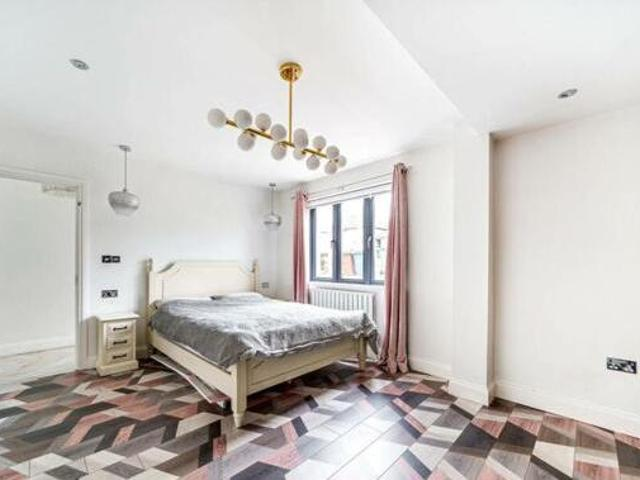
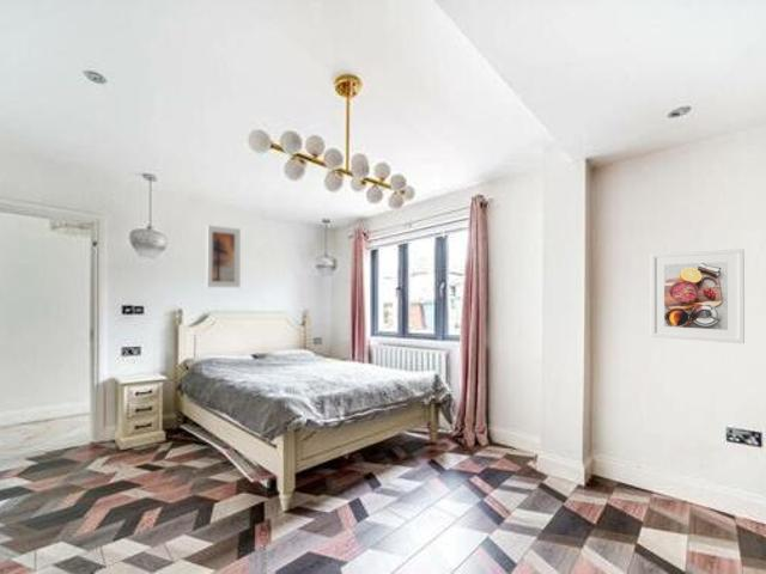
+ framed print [650,248,746,344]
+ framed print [205,224,242,288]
